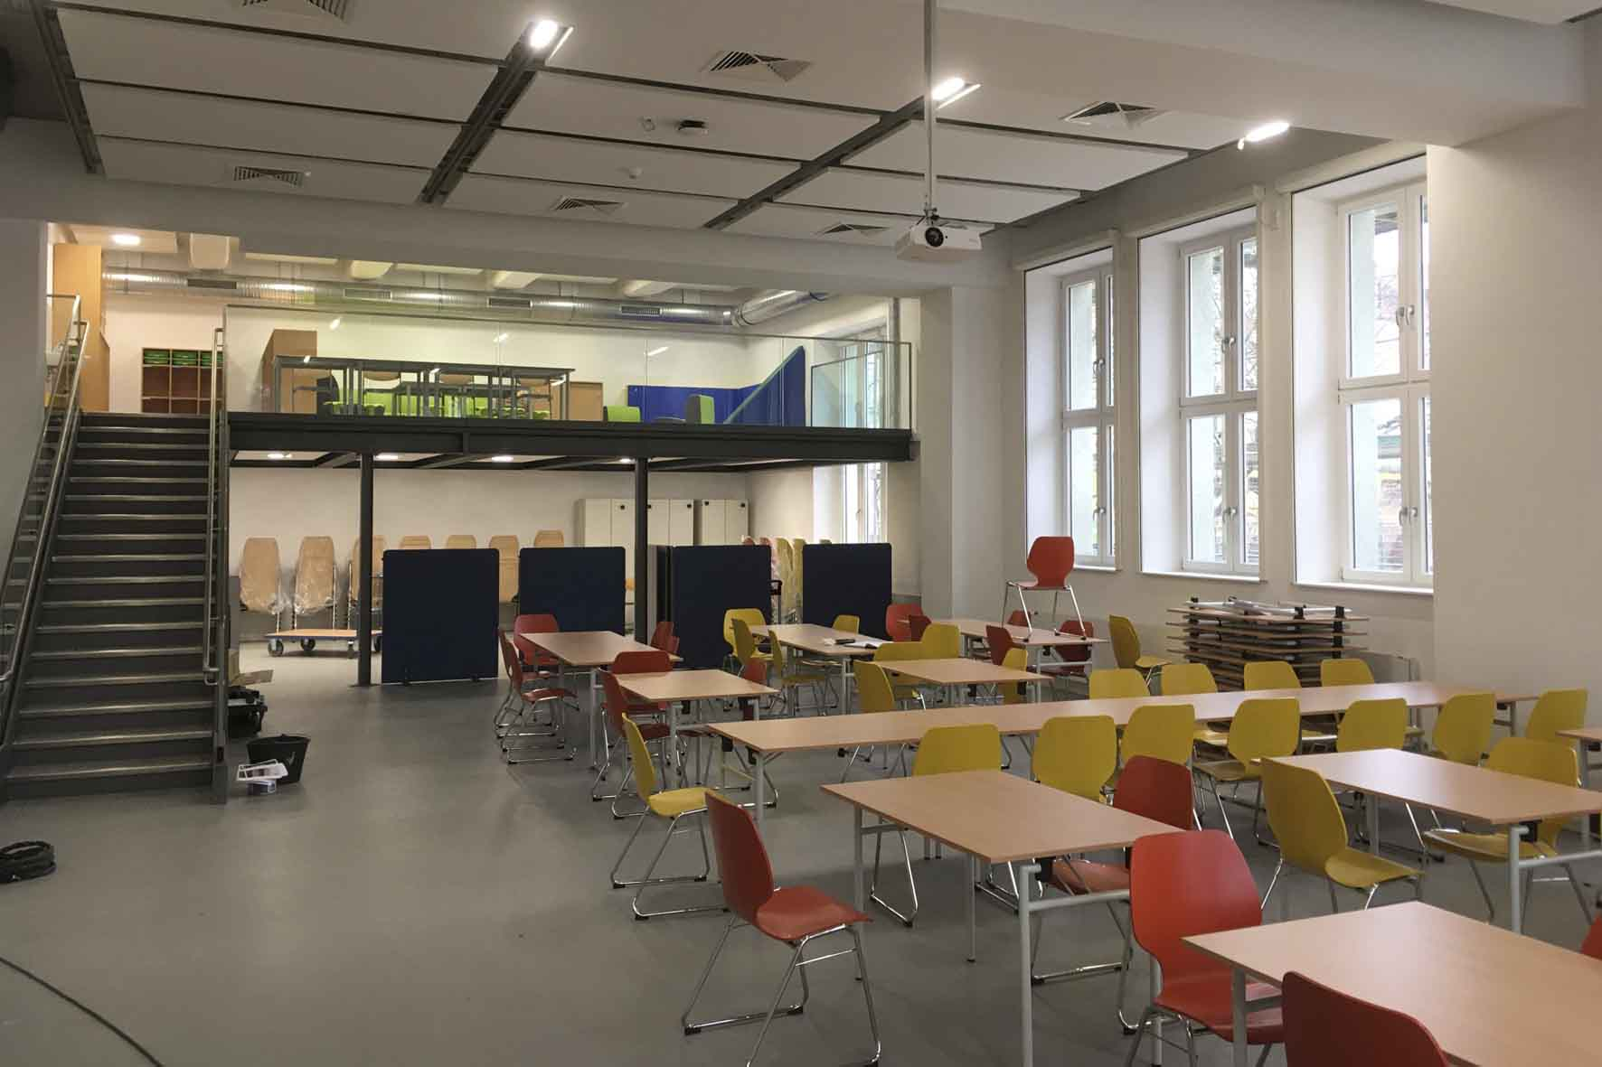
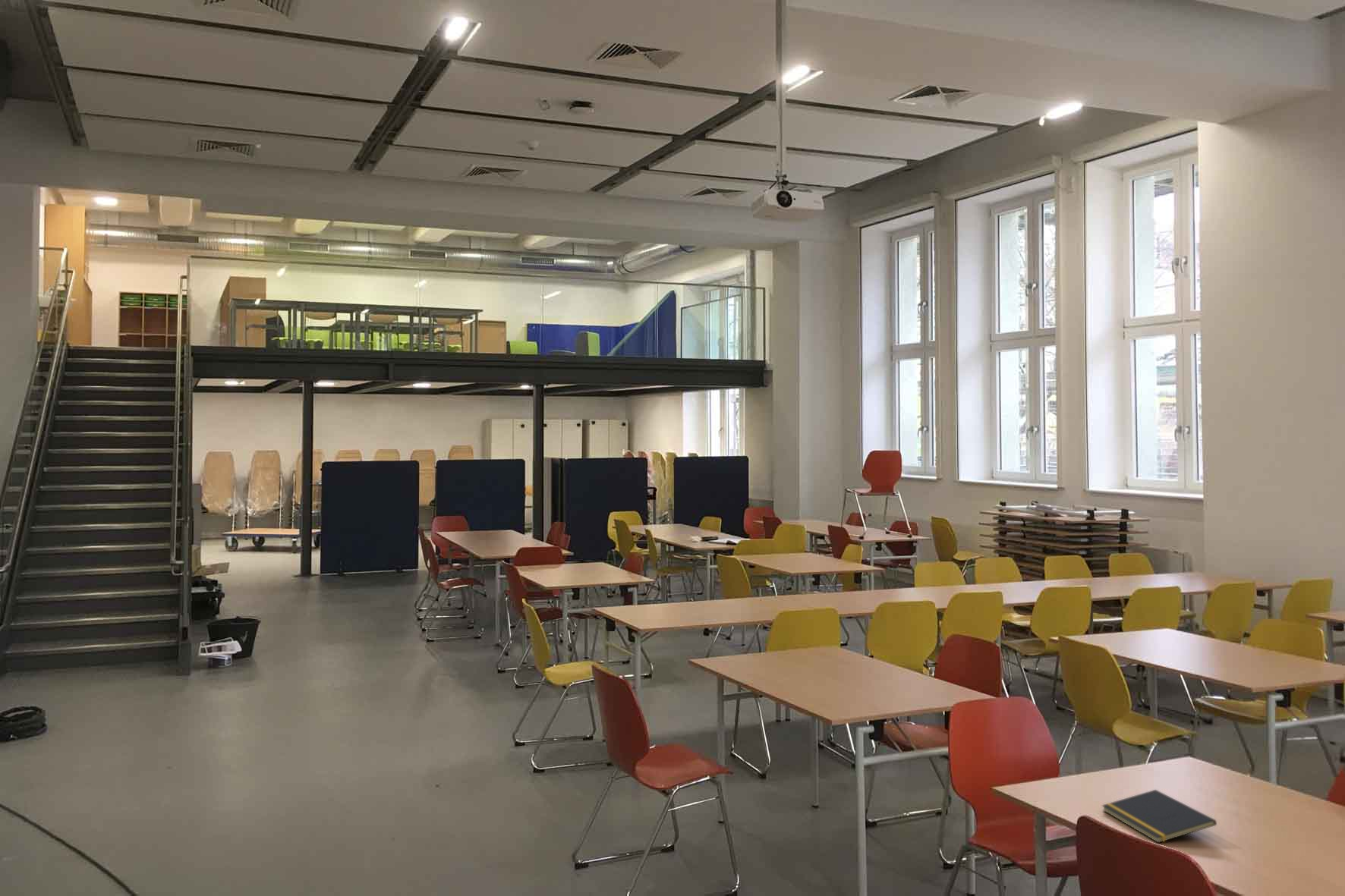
+ notepad [1101,789,1217,844]
